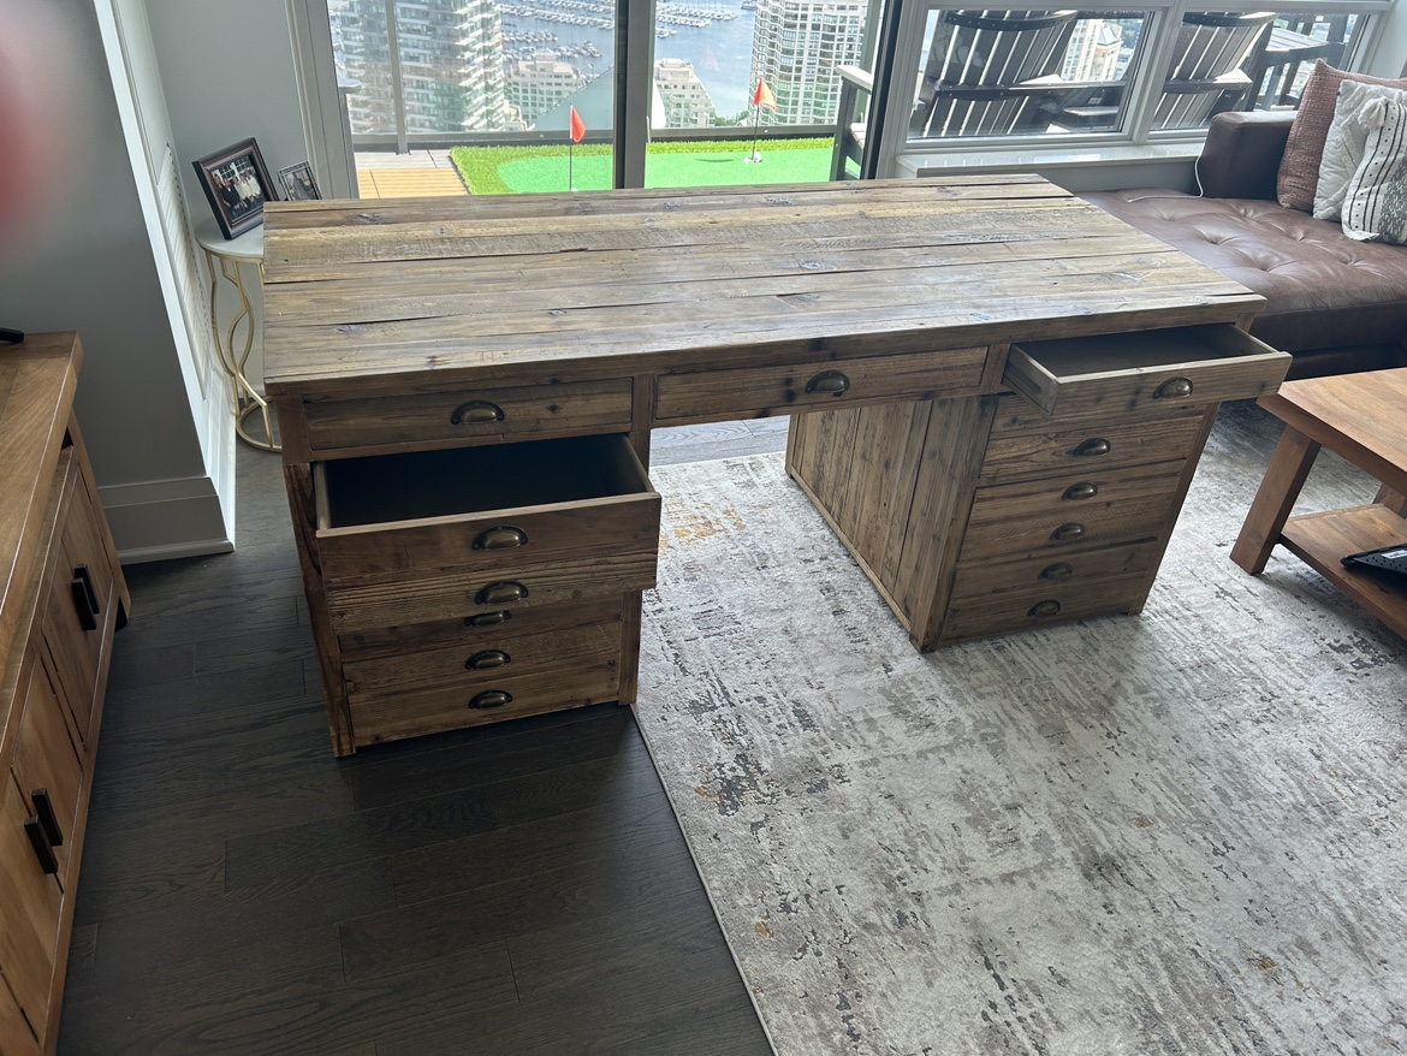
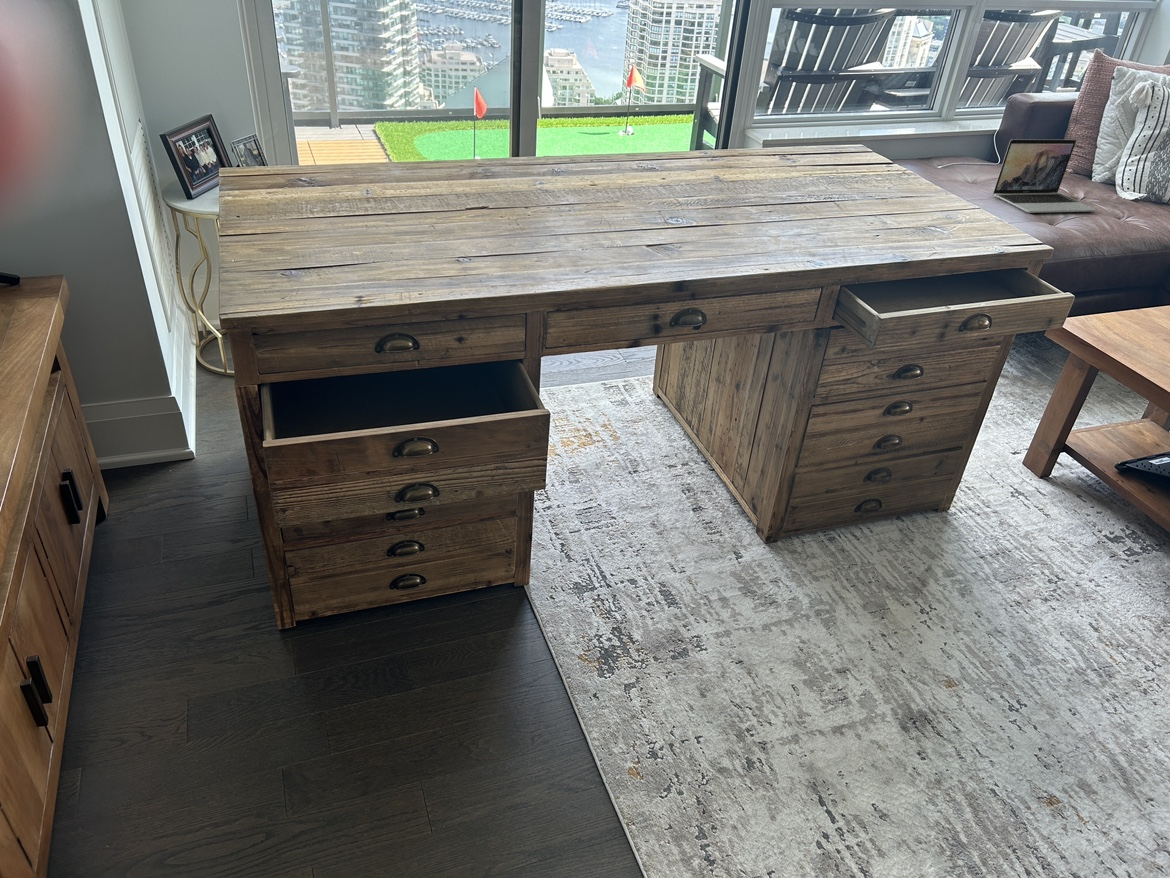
+ laptop [992,138,1096,214]
